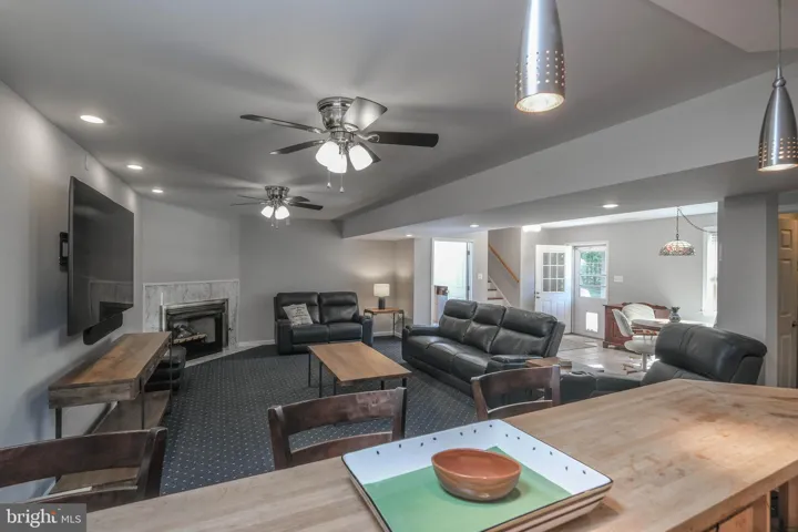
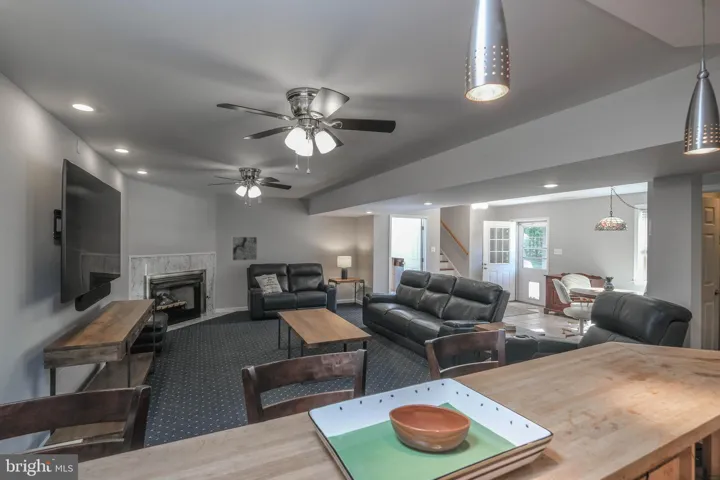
+ wall art [231,235,259,262]
